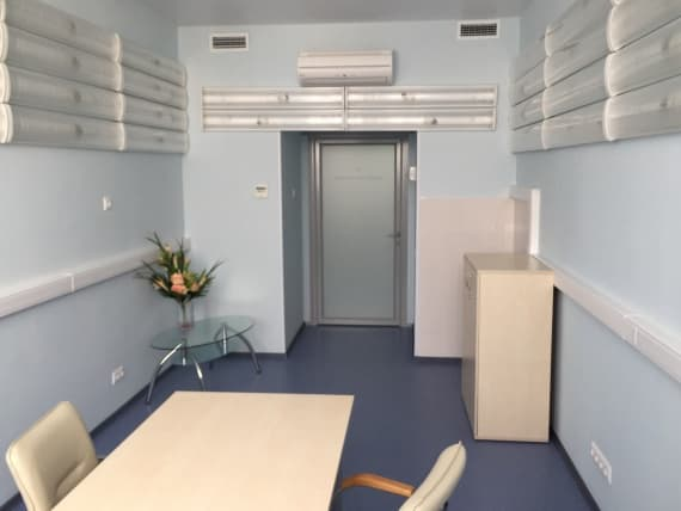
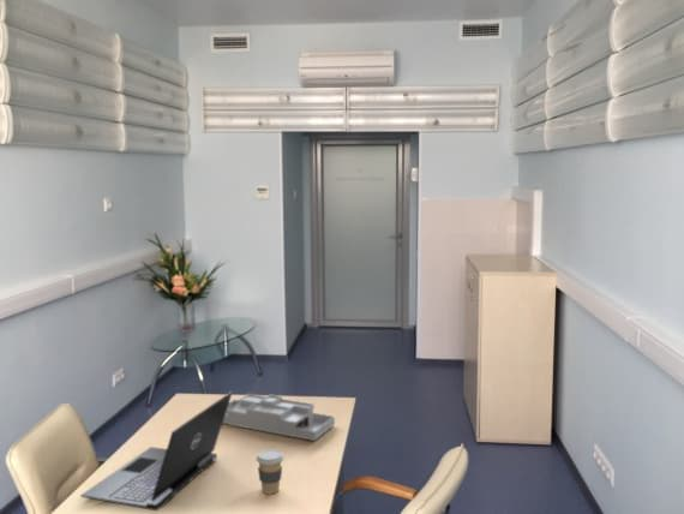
+ coffee cup [254,448,286,495]
+ laptop [79,390,234,512]
+ desk organizer [223,393,336,442]
